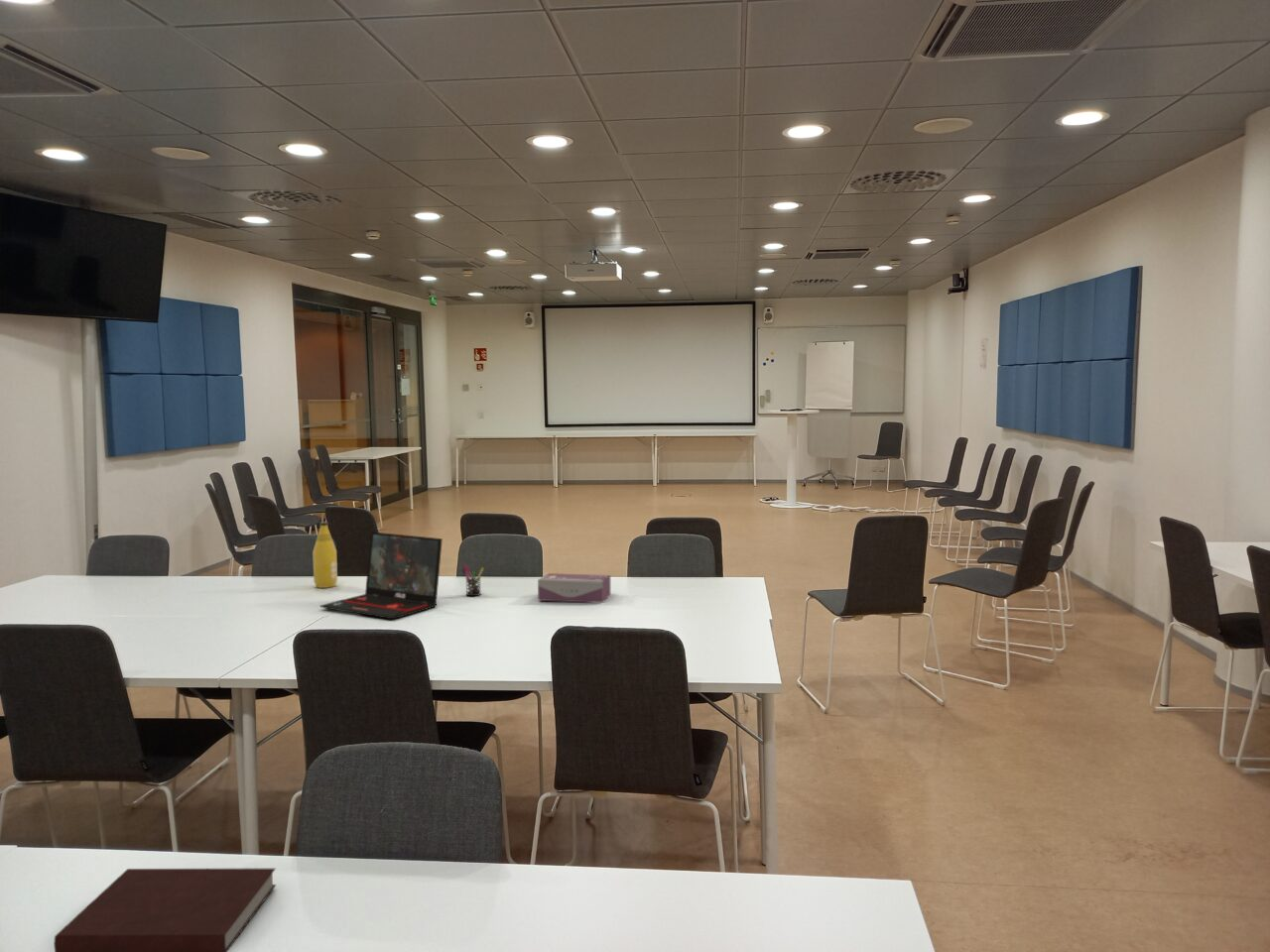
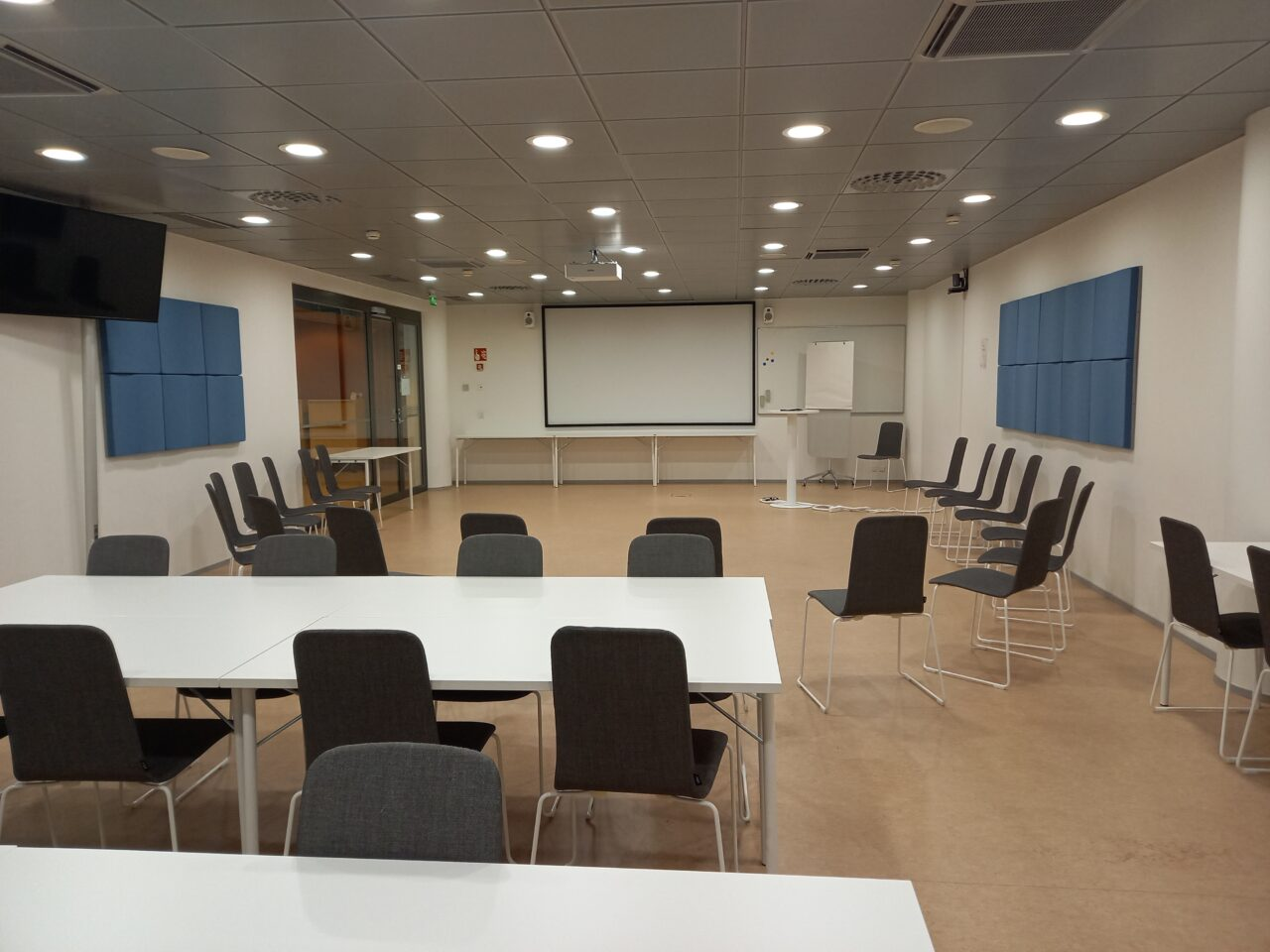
- laptop [319,531,444,621]
- bottle [312,521,338,589]
- pen holder [461,564,484,597]
- tissue box [537,572,611,604]
- notebook [54,868,277,952]
